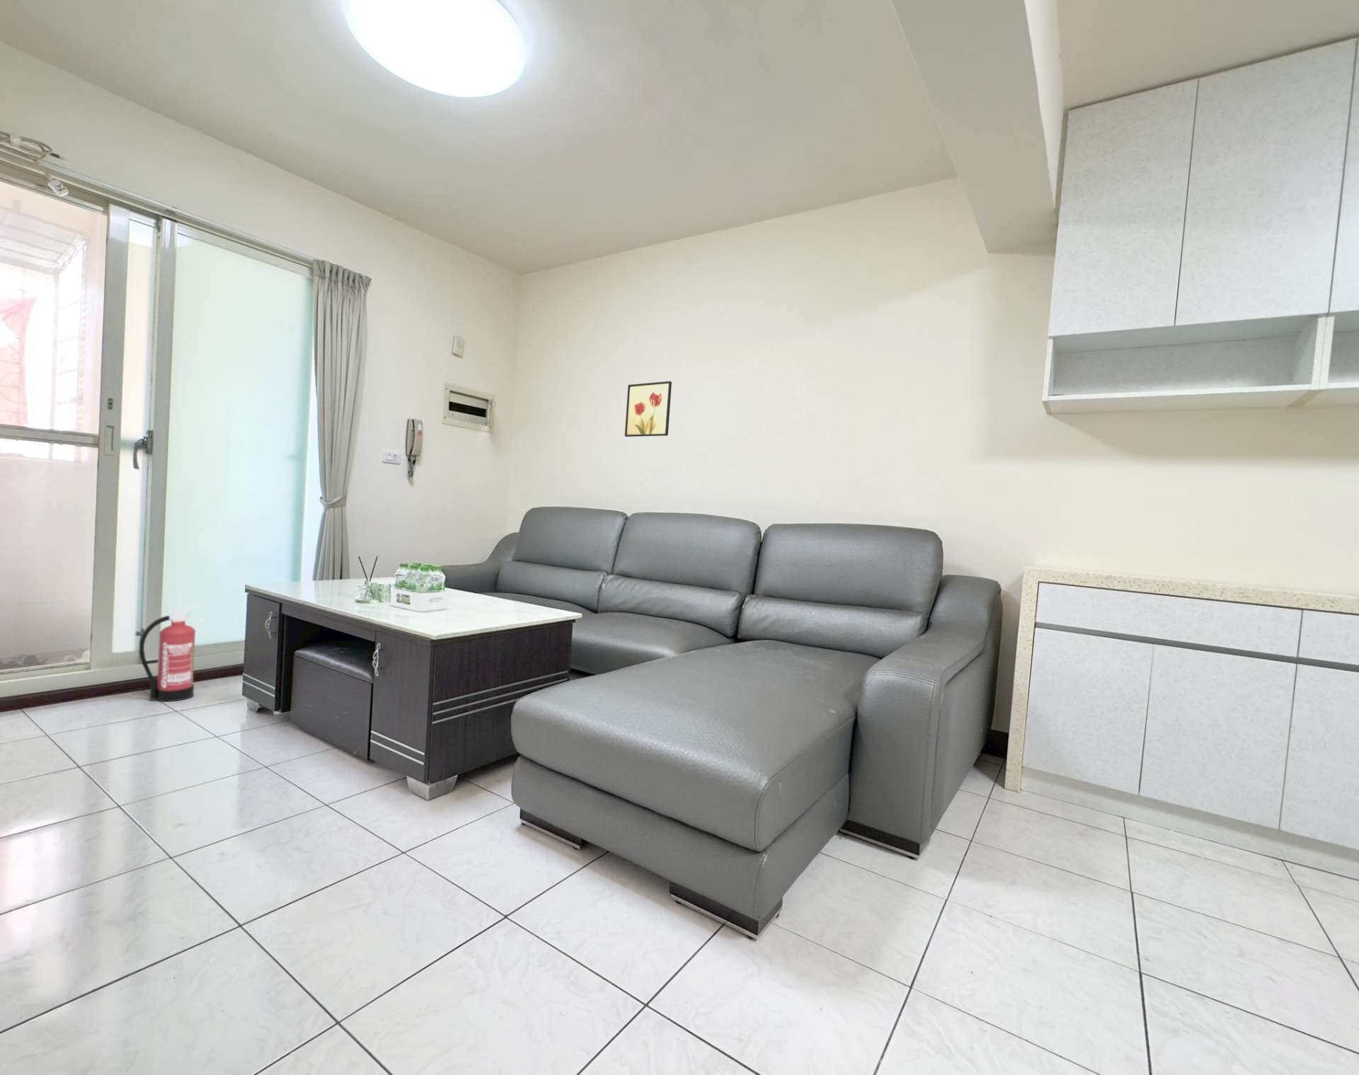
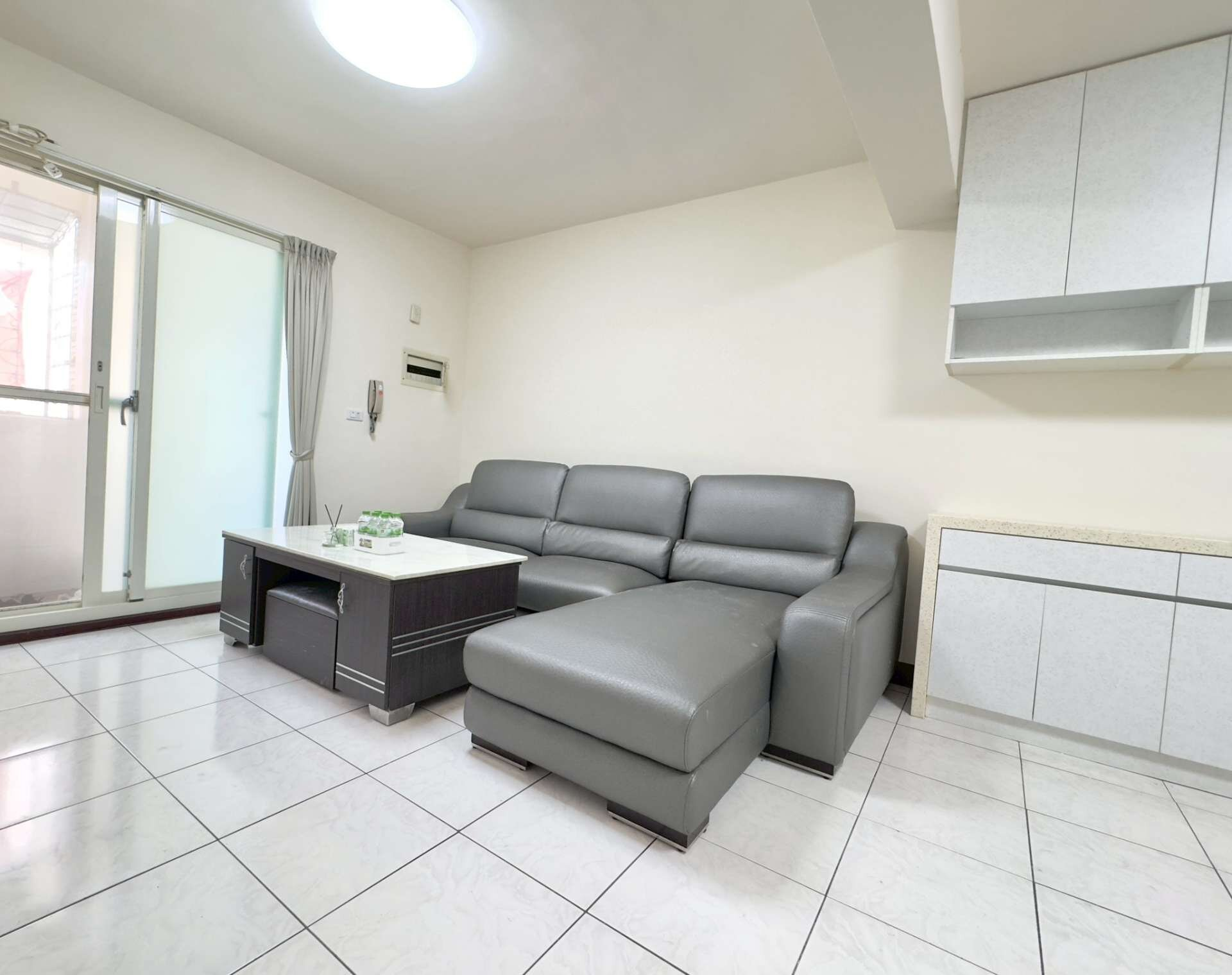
- wall art [624,380,673,438]
- fire extinguisher [139,602,205,702]
